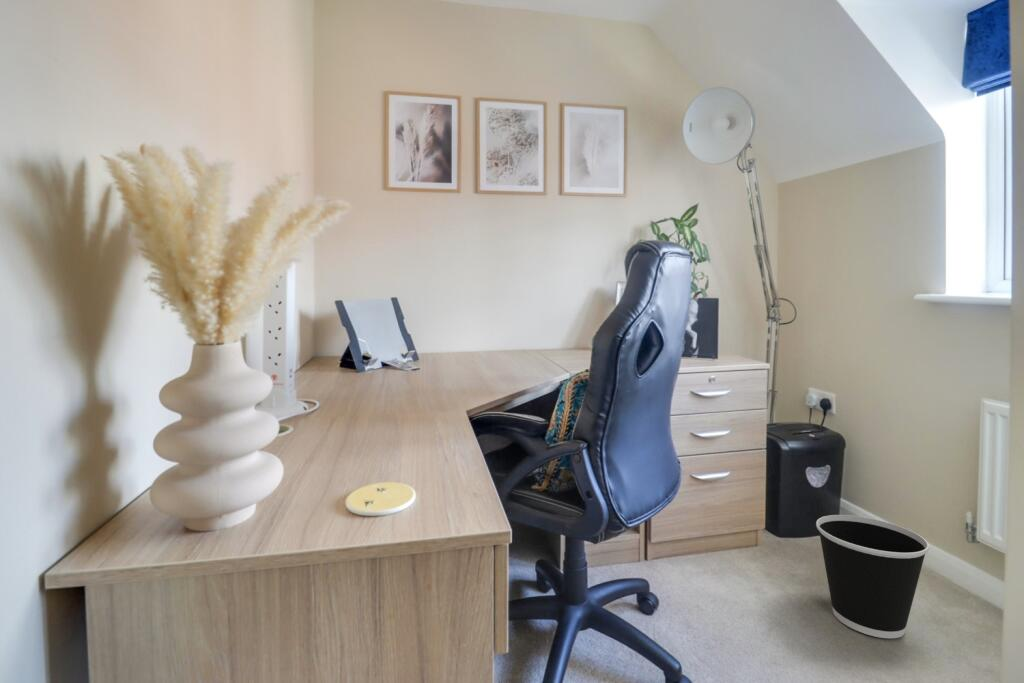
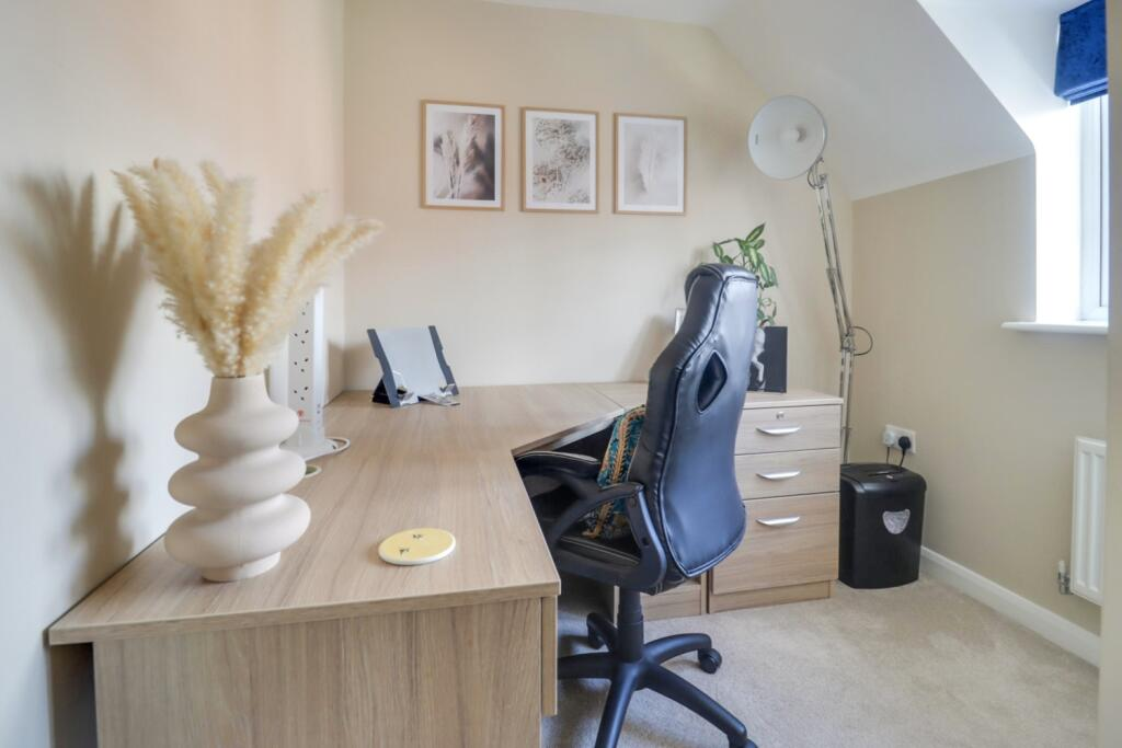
- wastebasket [815,514,930,639]
